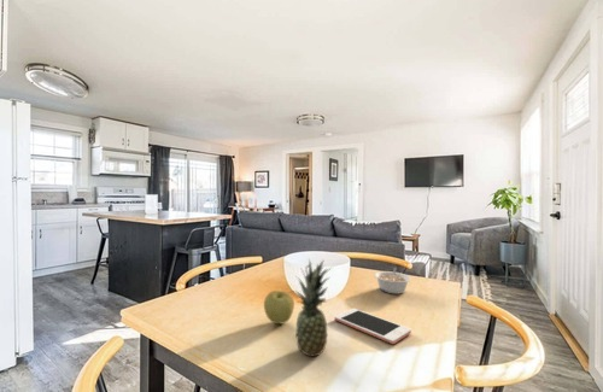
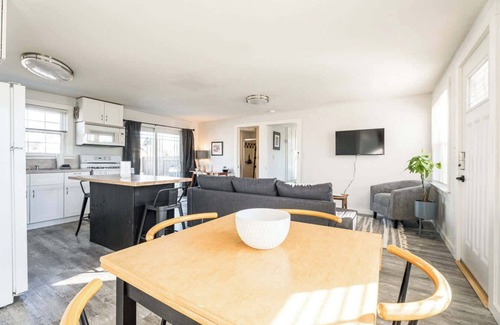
- fruit [293,258,334,358]
- apple [263,289,295,324]
- cell phone [333,308,412,345]
- legume [373,267,412,296]
